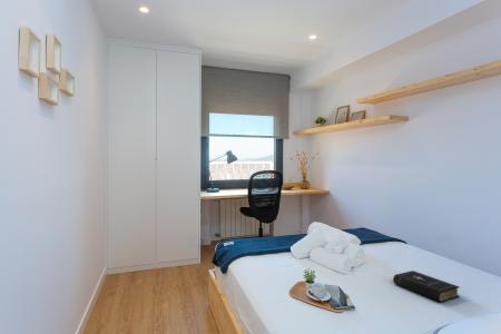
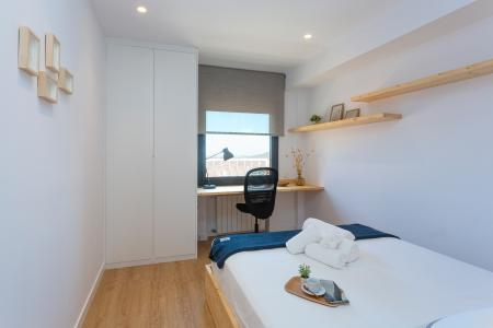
- book [392,269,461,304]
